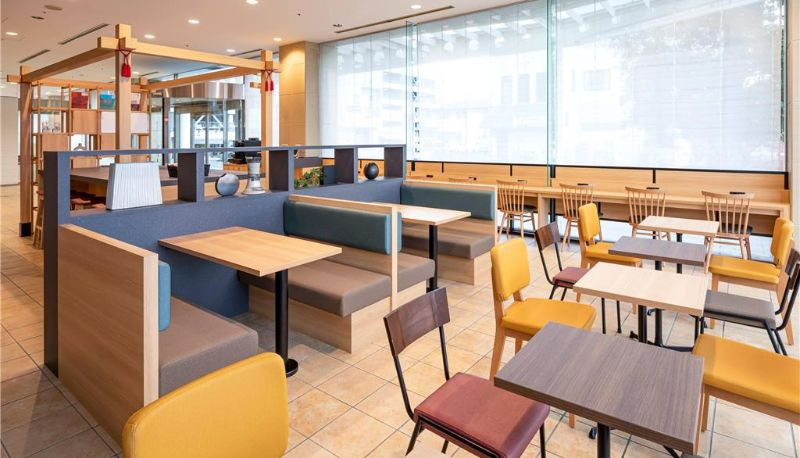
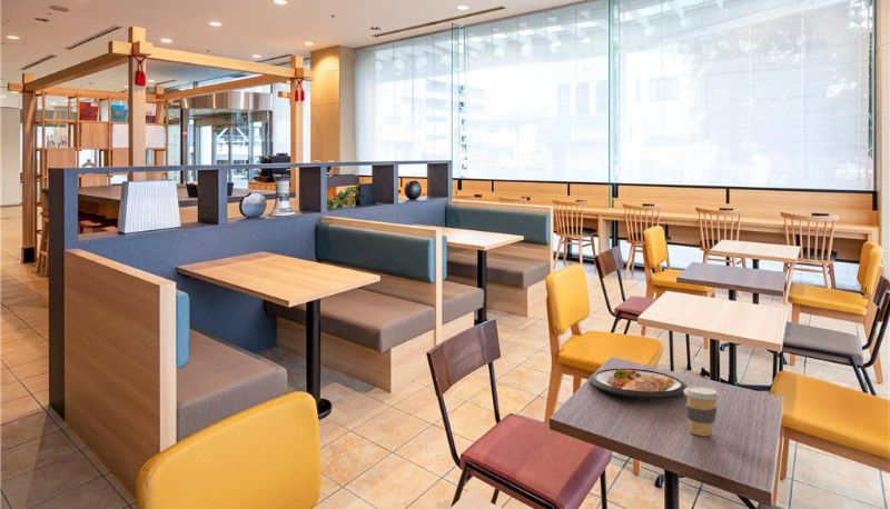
+ coffee cup [683,385,721,437]
+ dish [589,367,688,400]
